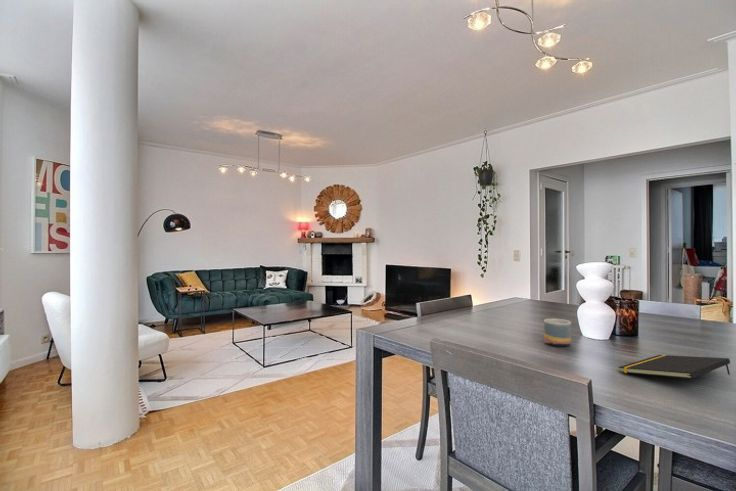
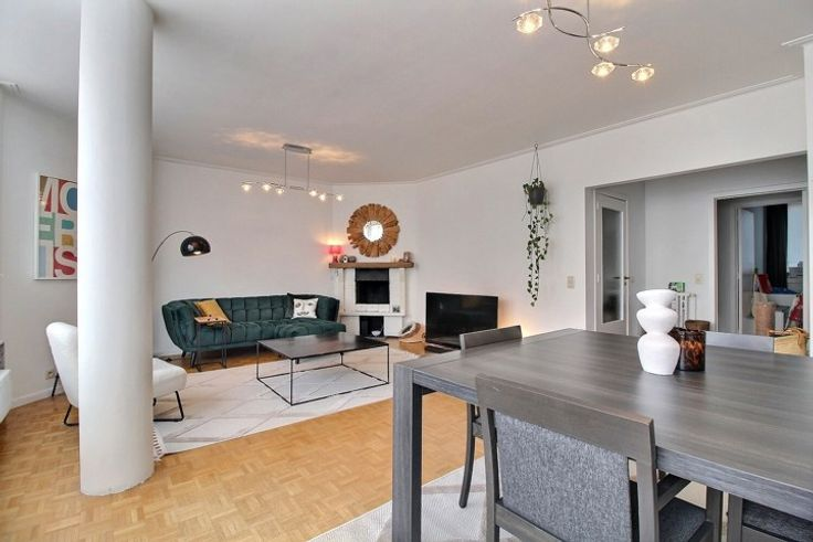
- notepad [618,354,731,380]
- mug [543,318,572,347]
